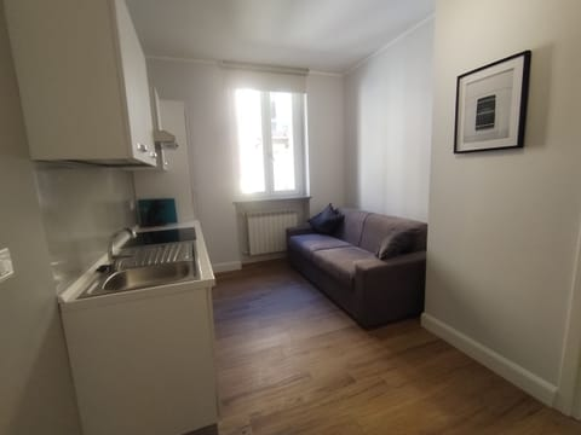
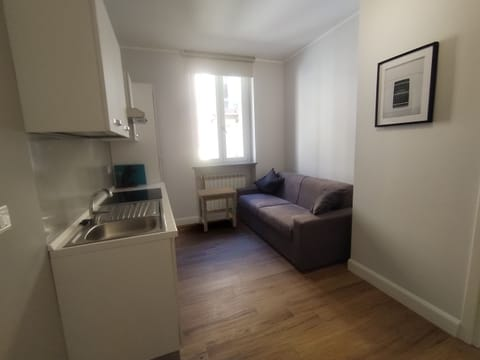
+ side table [195,186,238,233]
